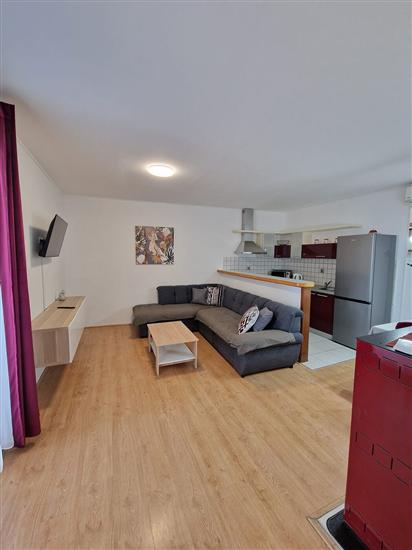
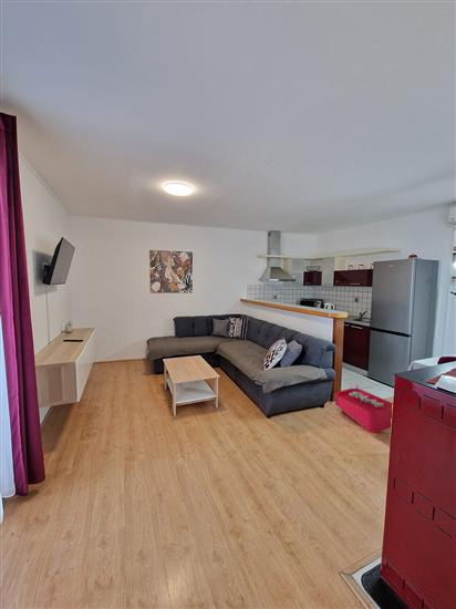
+ storage bin [334,385,394,434]
